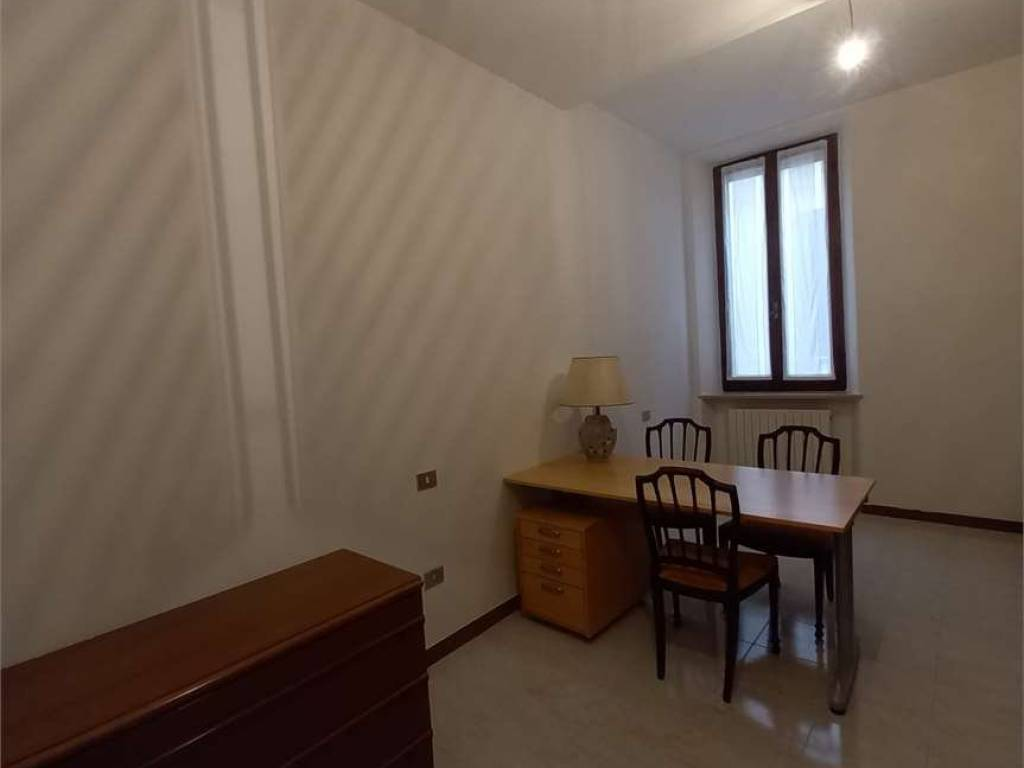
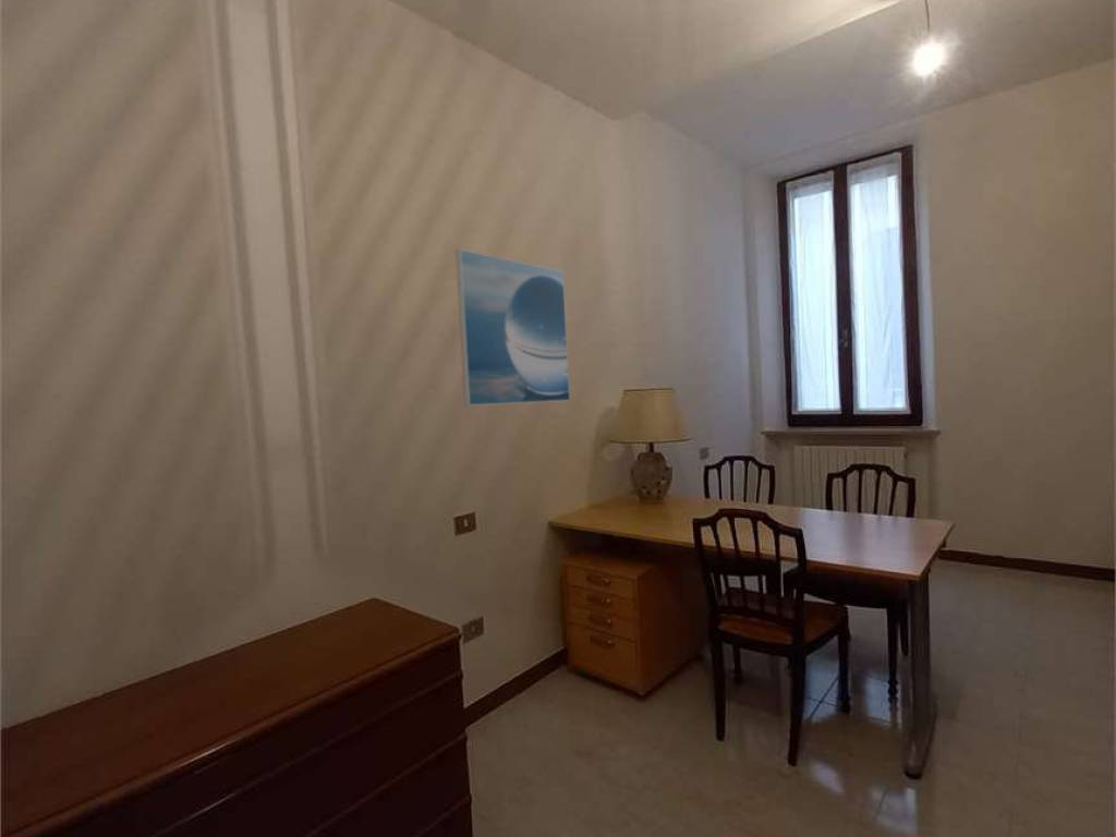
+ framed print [454,248,571,407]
